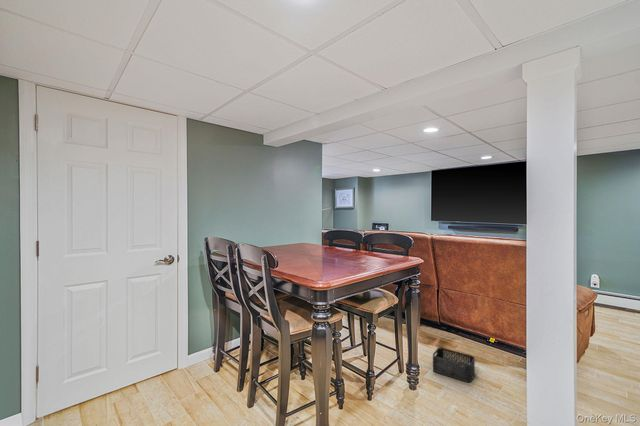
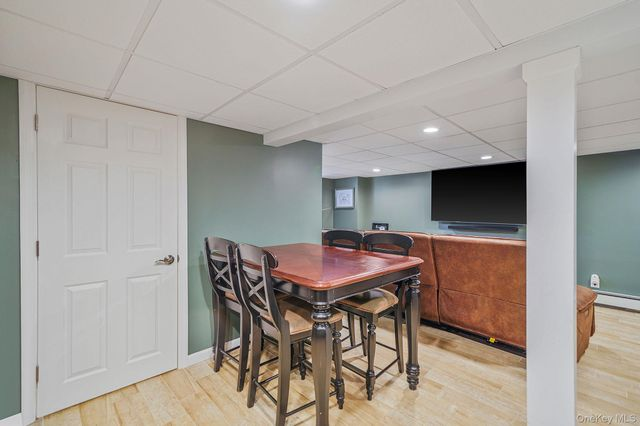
- storage bin [432,347,476,383]
